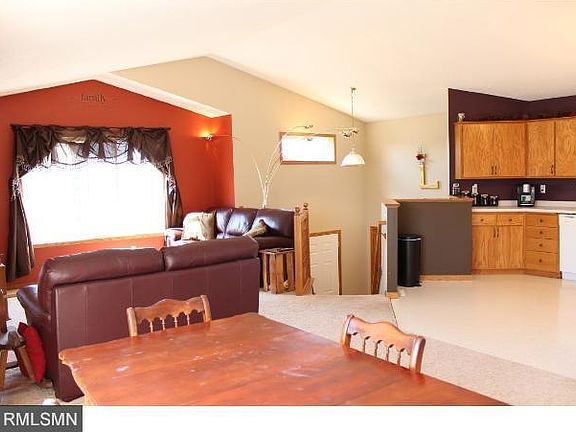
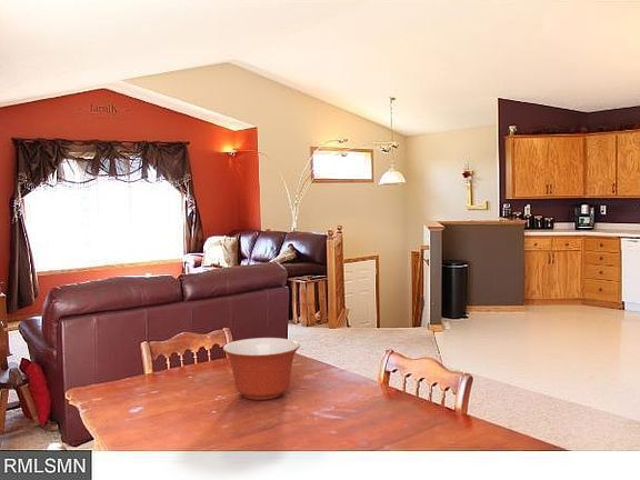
+ mixing bowl [222,337,301,401]
